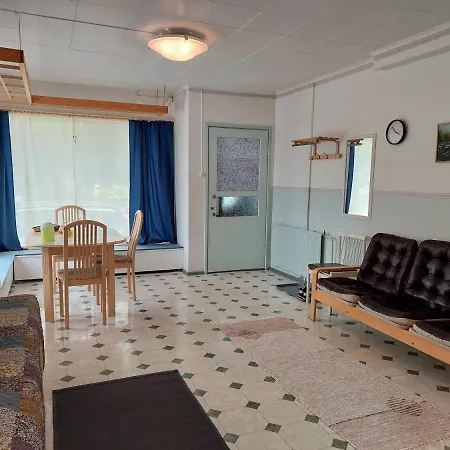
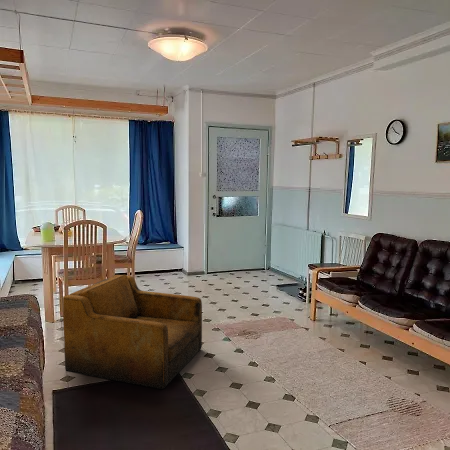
+ armchair [62,274,203,390]
